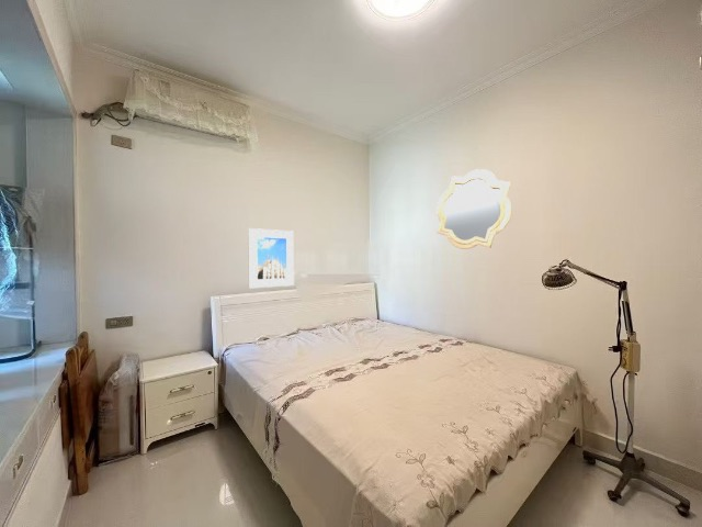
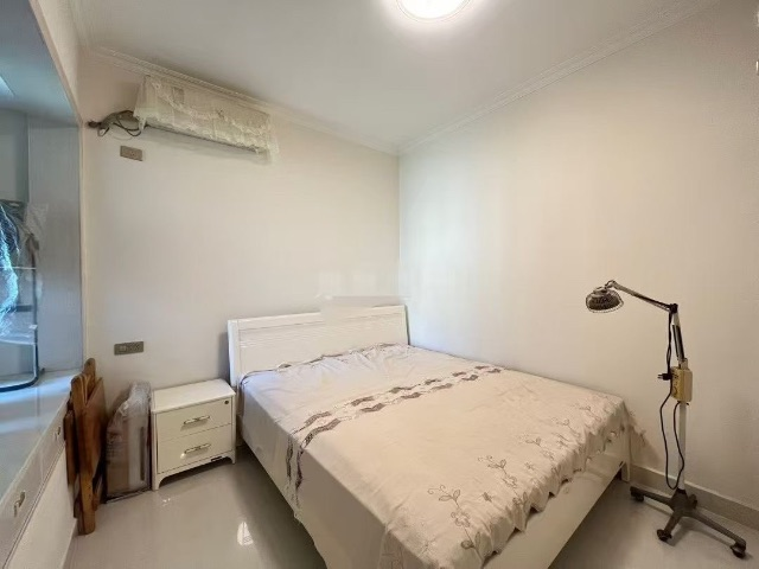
- mirror [437,168,512,250]
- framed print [247,227,295,289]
